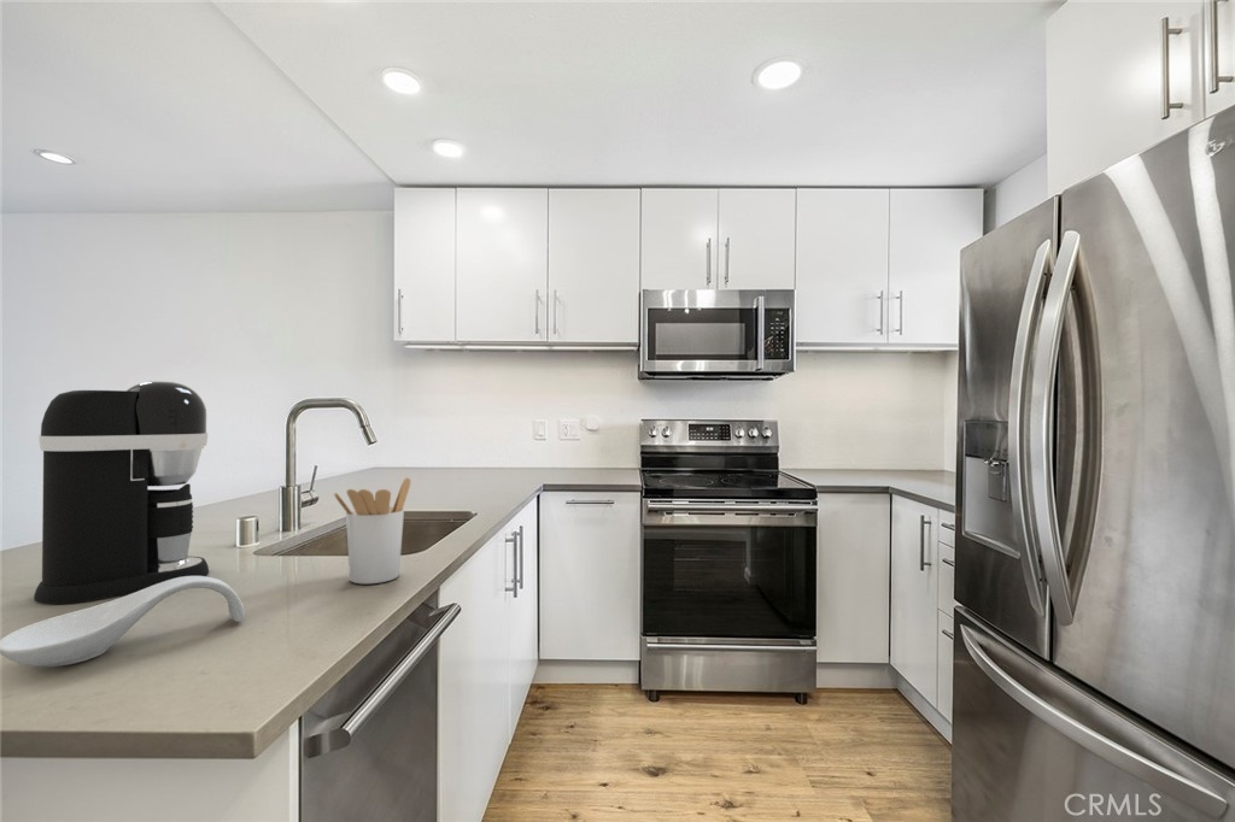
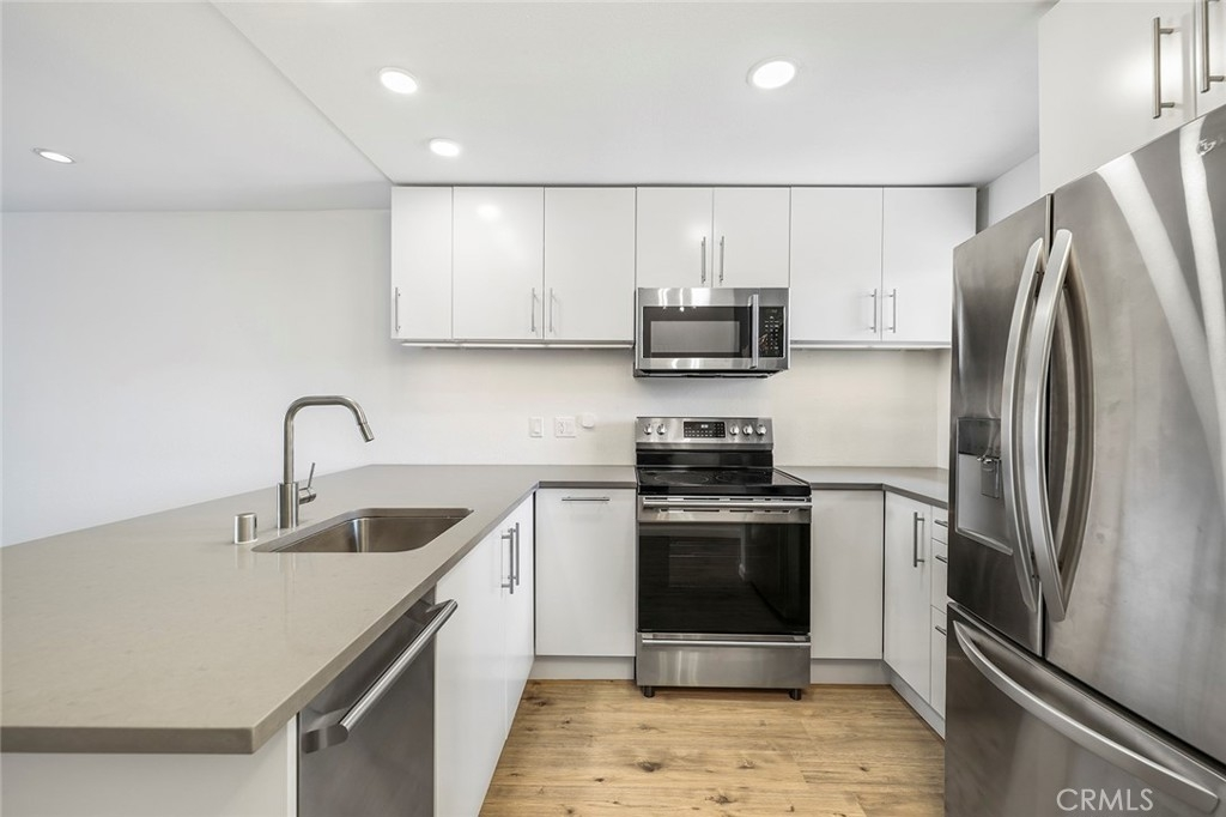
- coffee maker [33,381,210,605]
- spoon rest [0,576,246,668]
- utensil holder [333,476,411,585]
